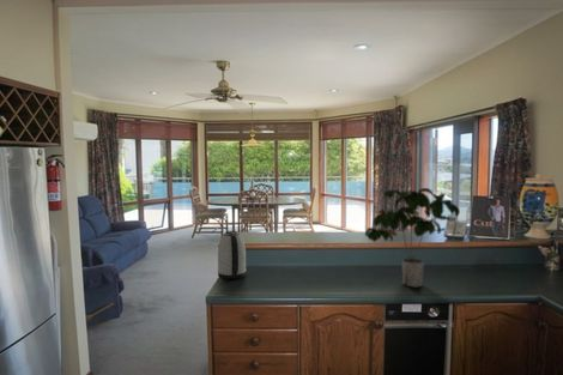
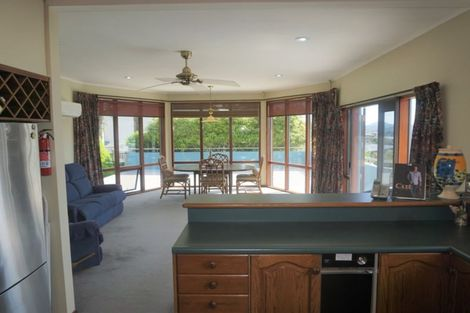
- potted plant [364,187,461,289]
- kettle [217,230,247,280]
